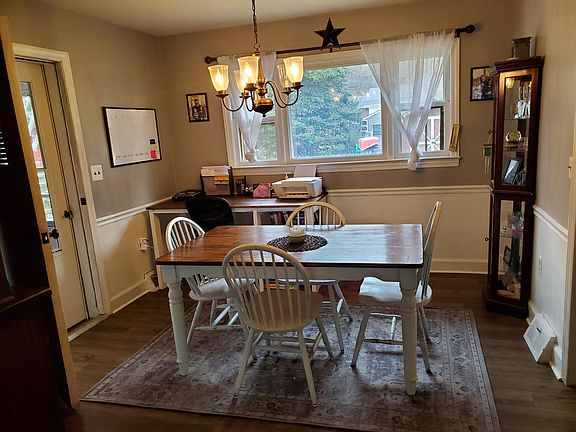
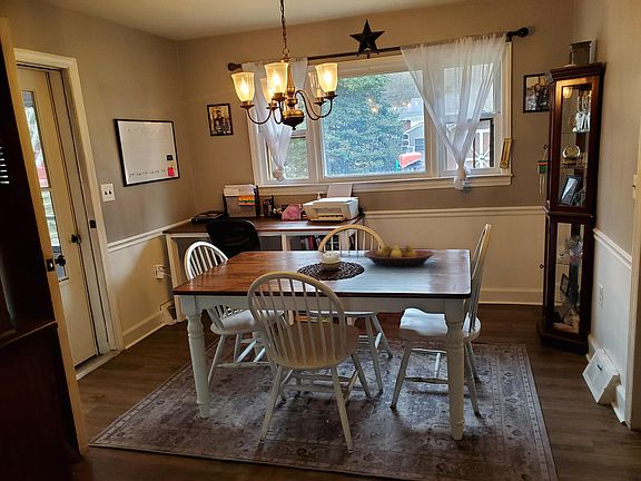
+ fruit bowl [363,244,435,267]
